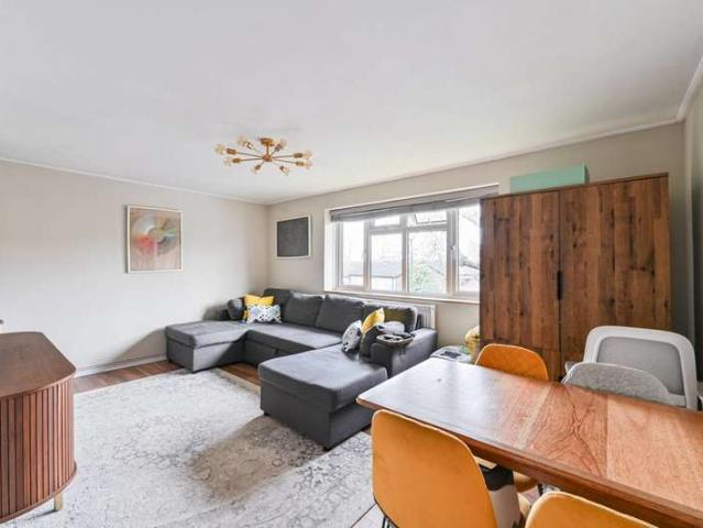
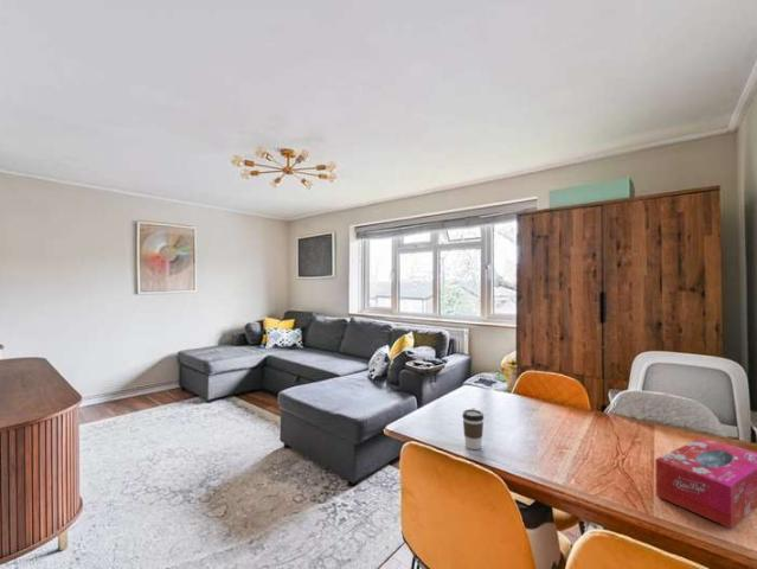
+ coffee cup [461,408,485,450]
+ tissue box [654,436,757,530]
